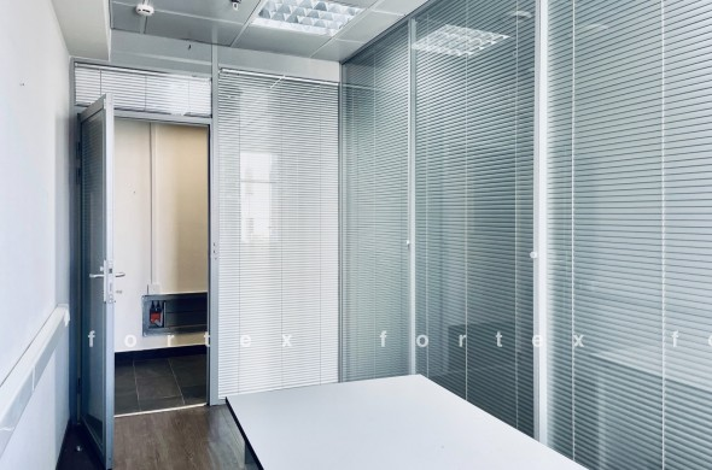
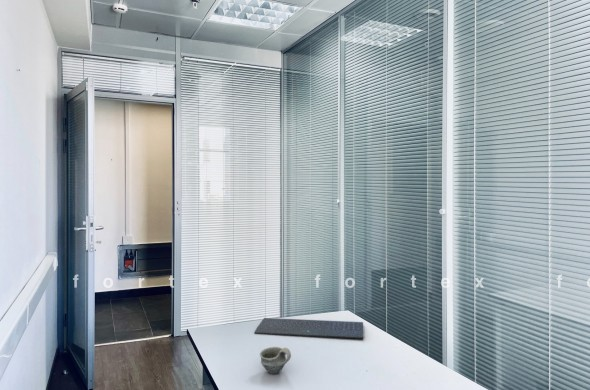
+ computer keyboard [254,317,364,340]
+ cup [259,346,292,375]
